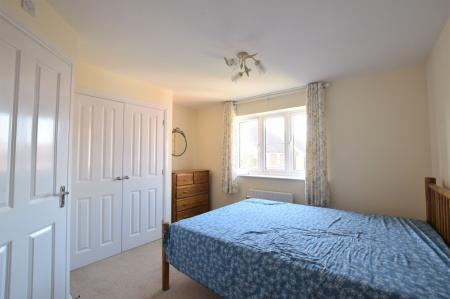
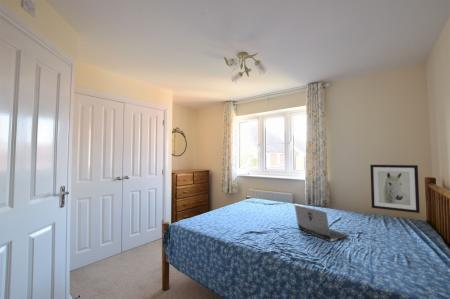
+ wall art [369,164,421,214]
+ laptop computer [293,203,350,242]
